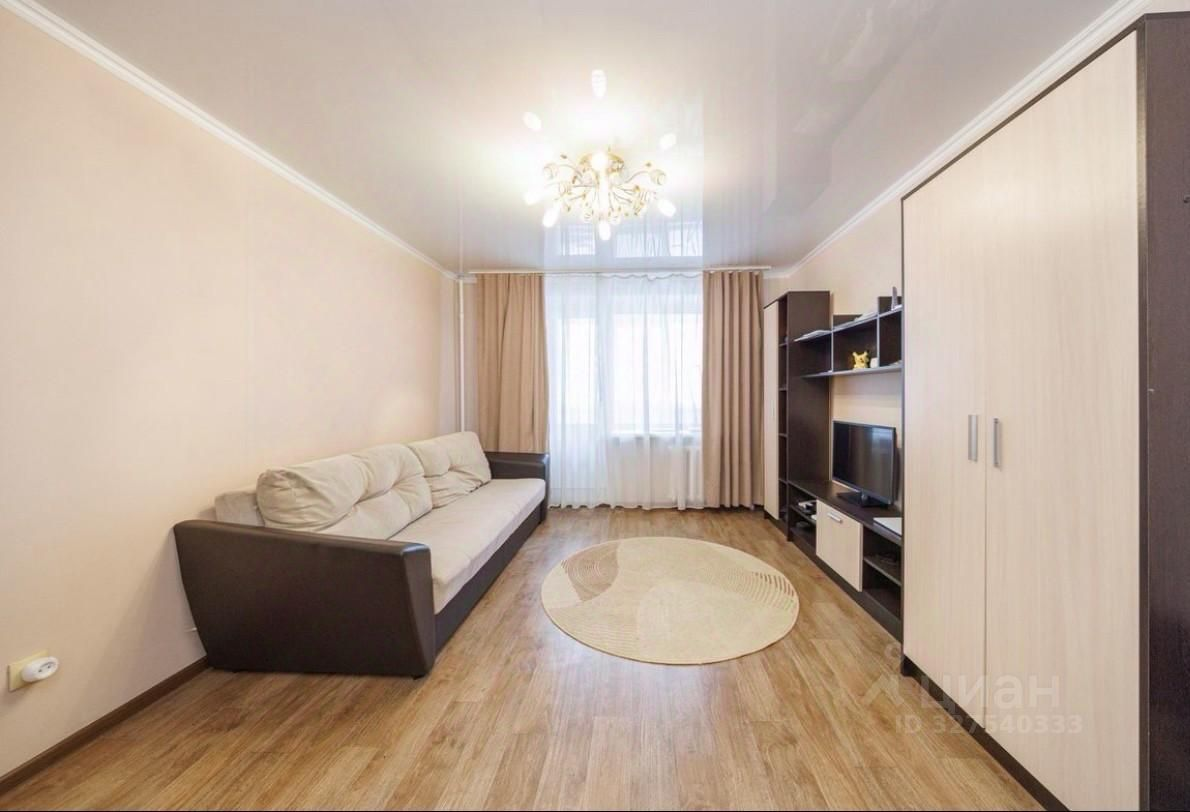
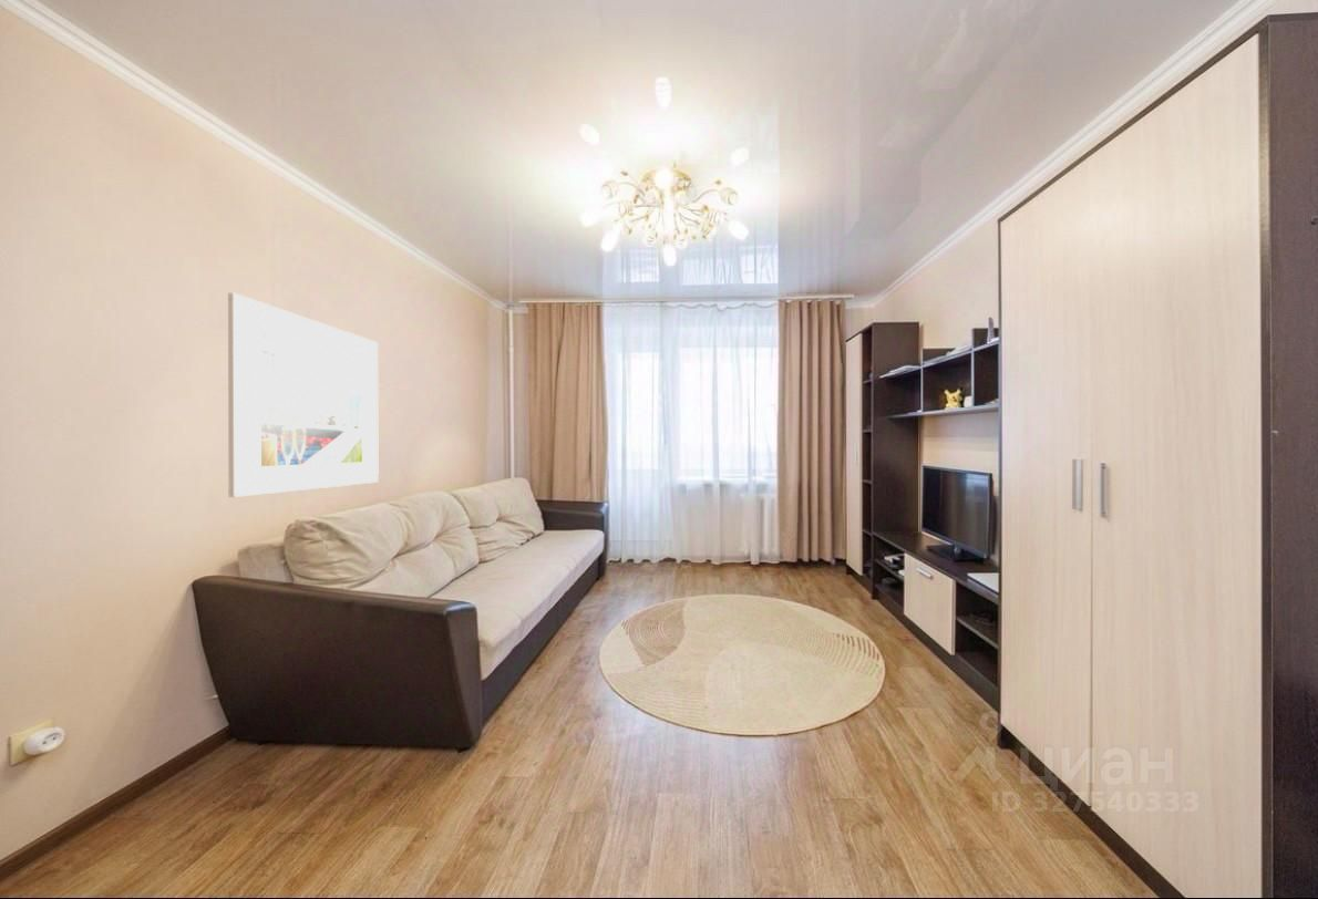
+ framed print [227,292,380,498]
